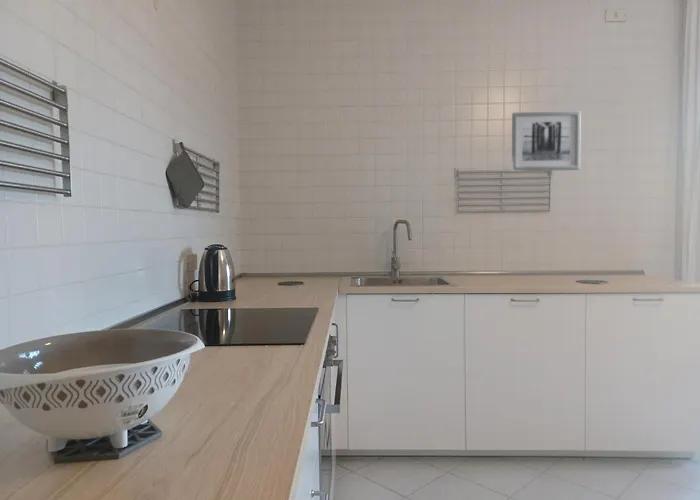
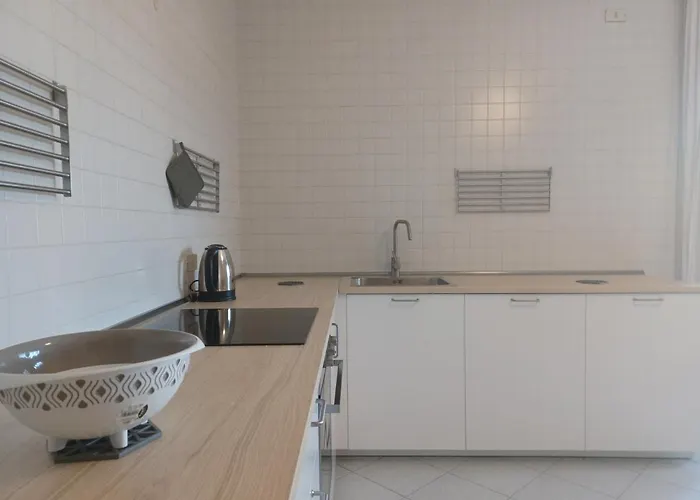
- wall art [511,111,582,172]
